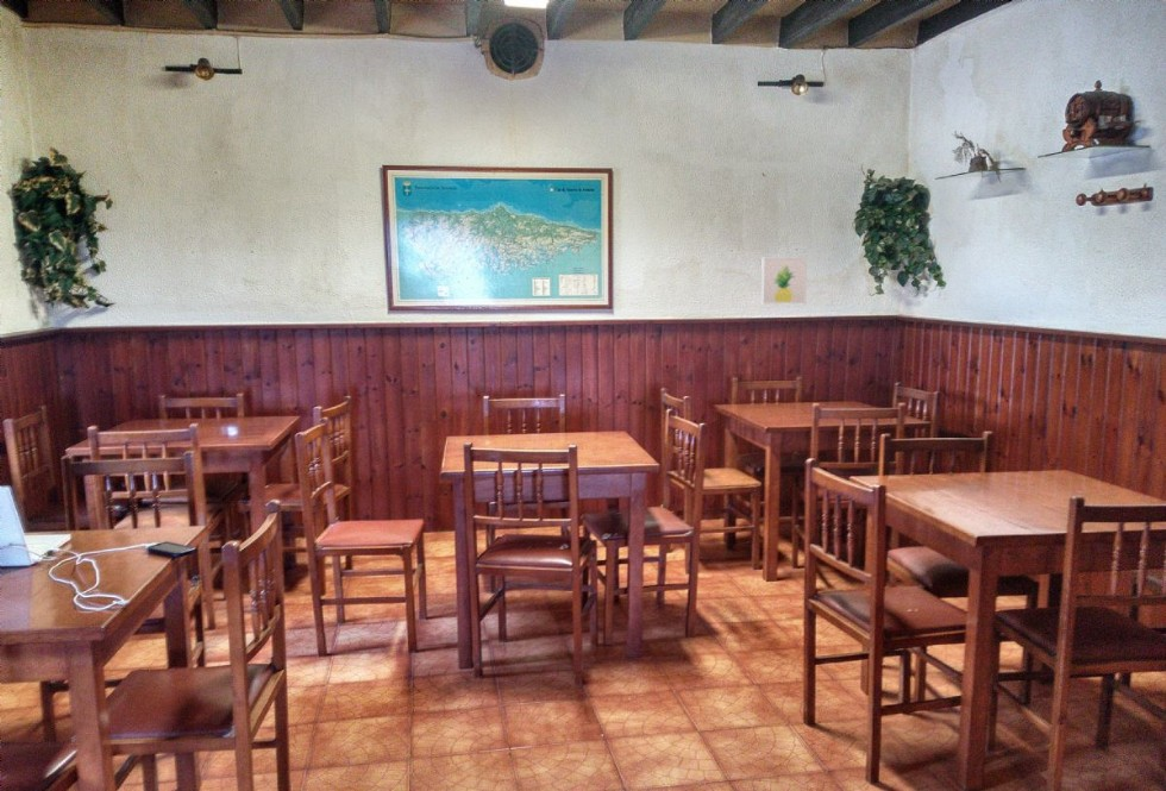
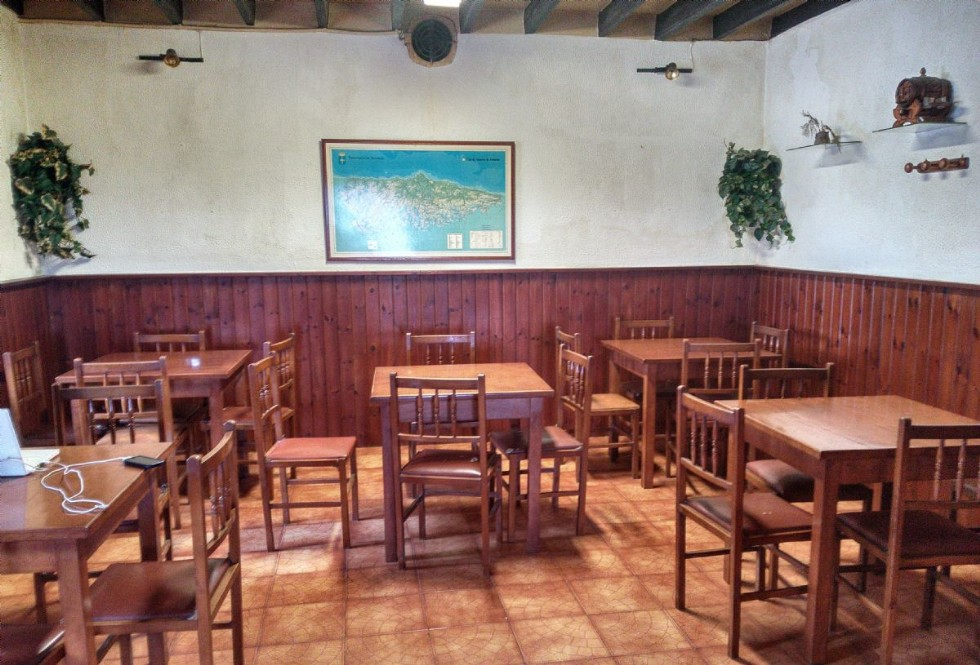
- wall art [760,257,808,305]
